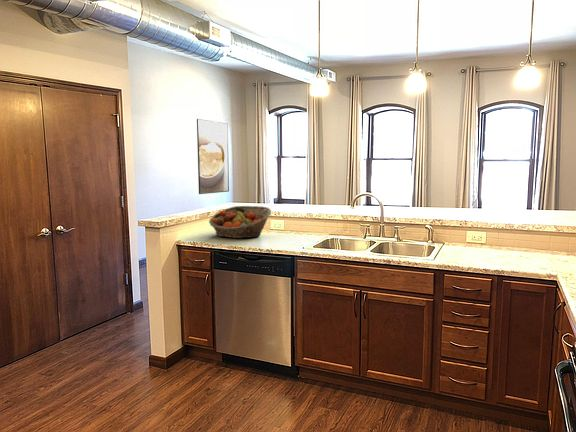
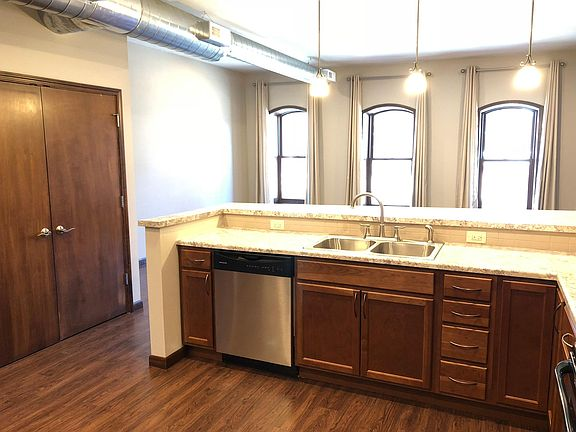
- fruit basket [208,205,272,239]
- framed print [196,118,230,195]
